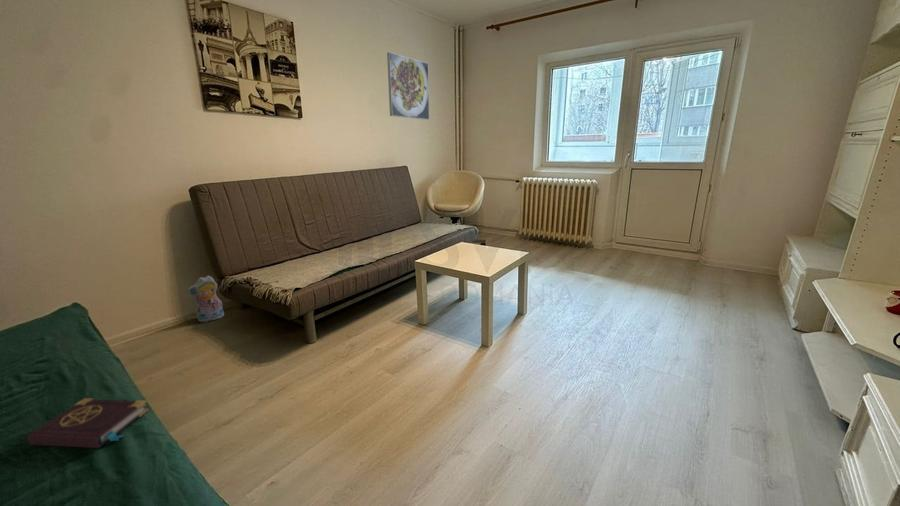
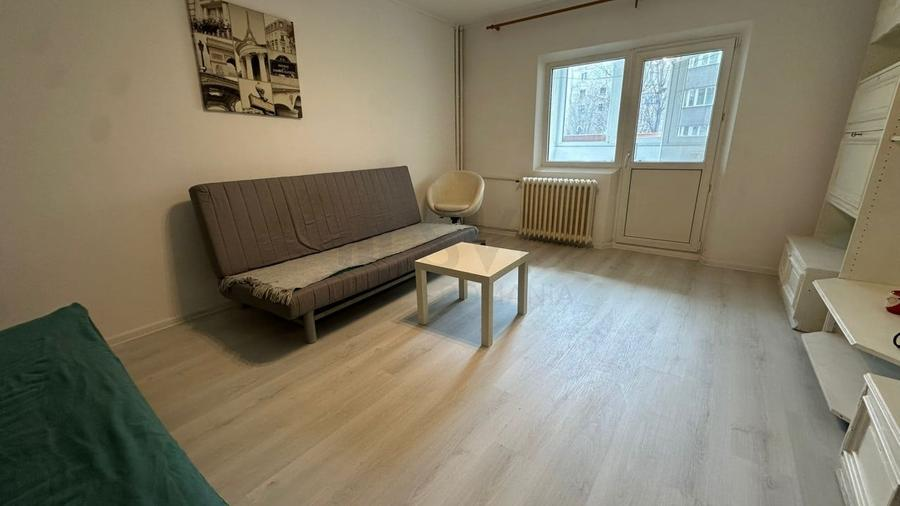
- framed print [386,51,430,121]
- book [26,397,150,449]
- plush toy [186,275,225,323]
